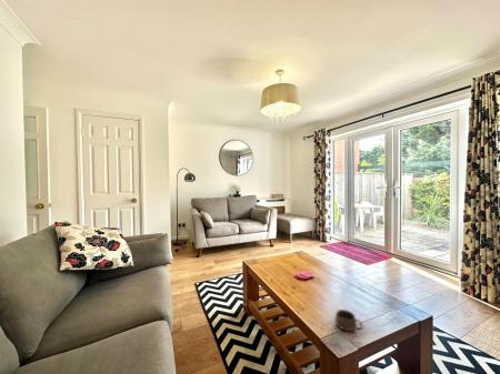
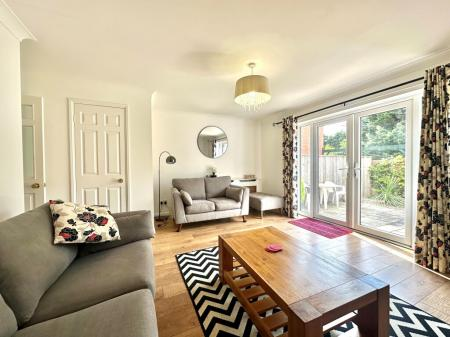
- cup [334,309,364,332]
